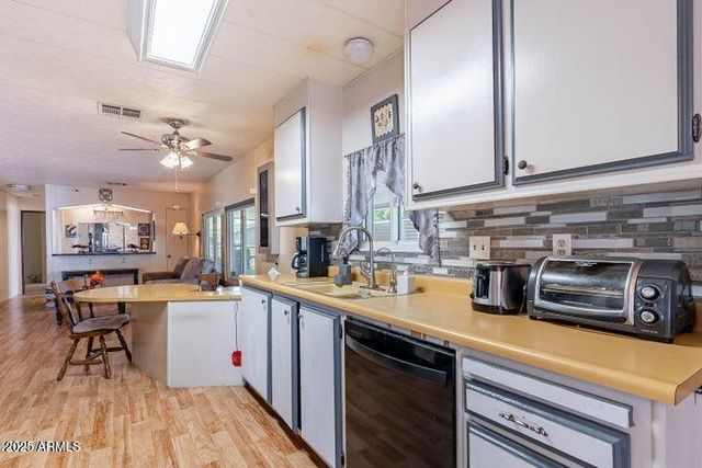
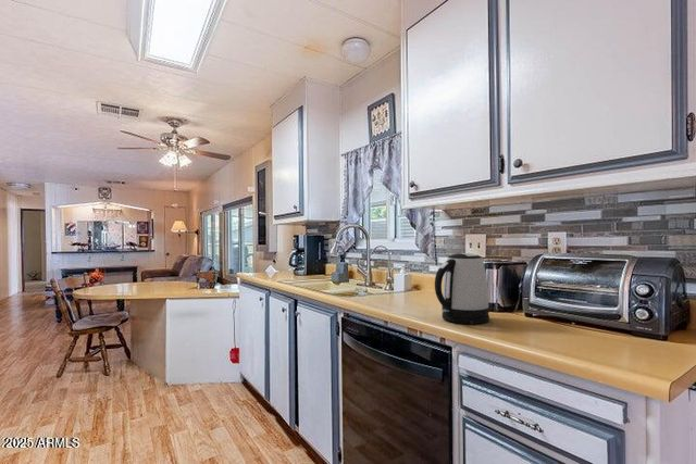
+ kettle [434,252,490,325]
